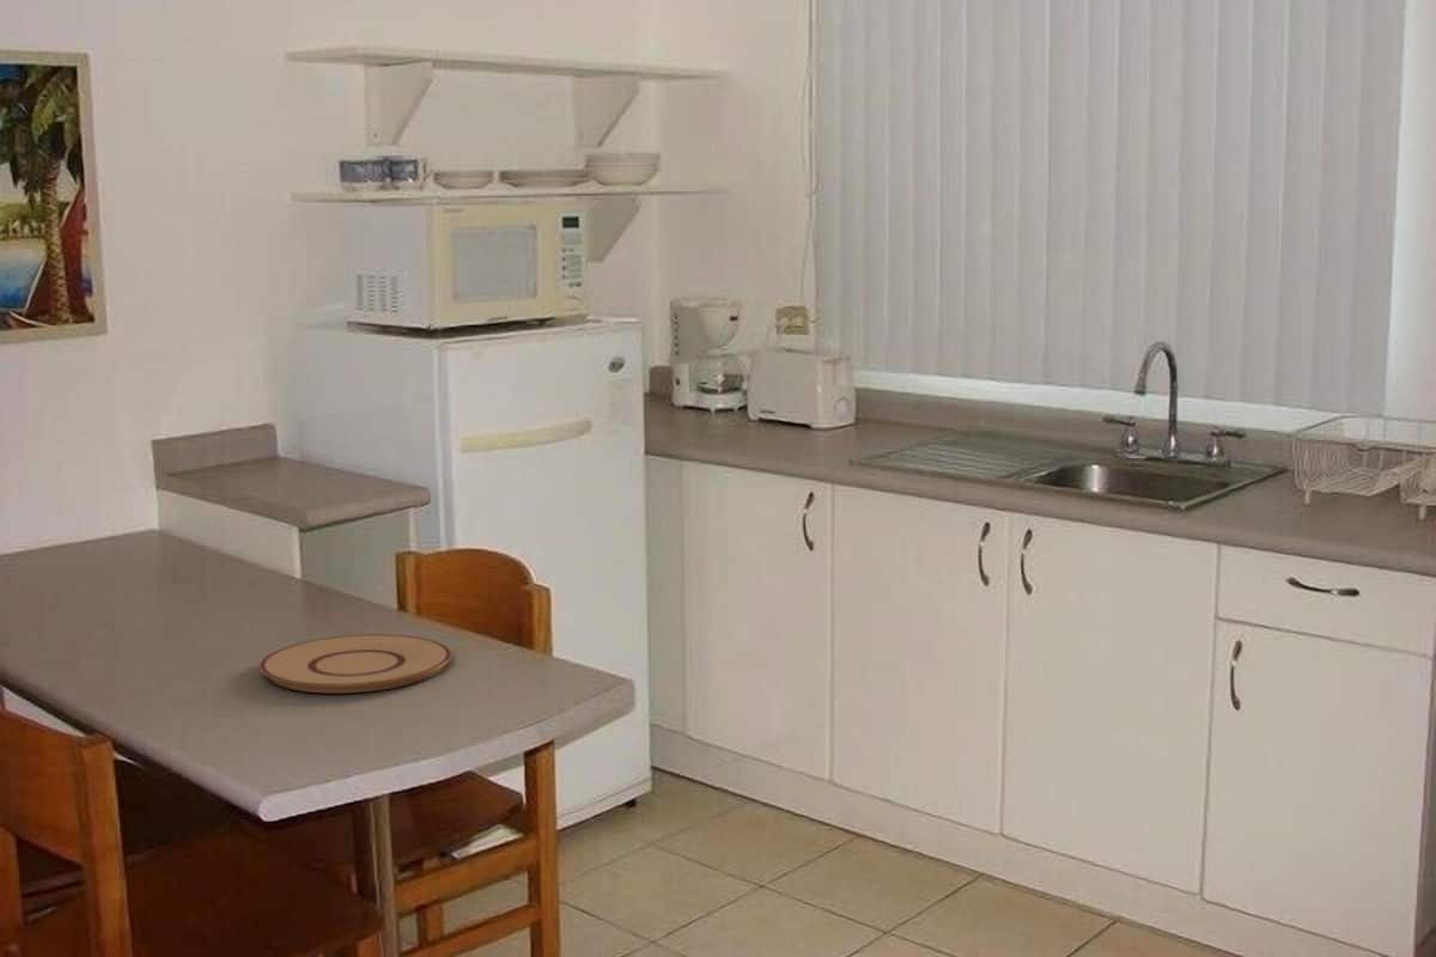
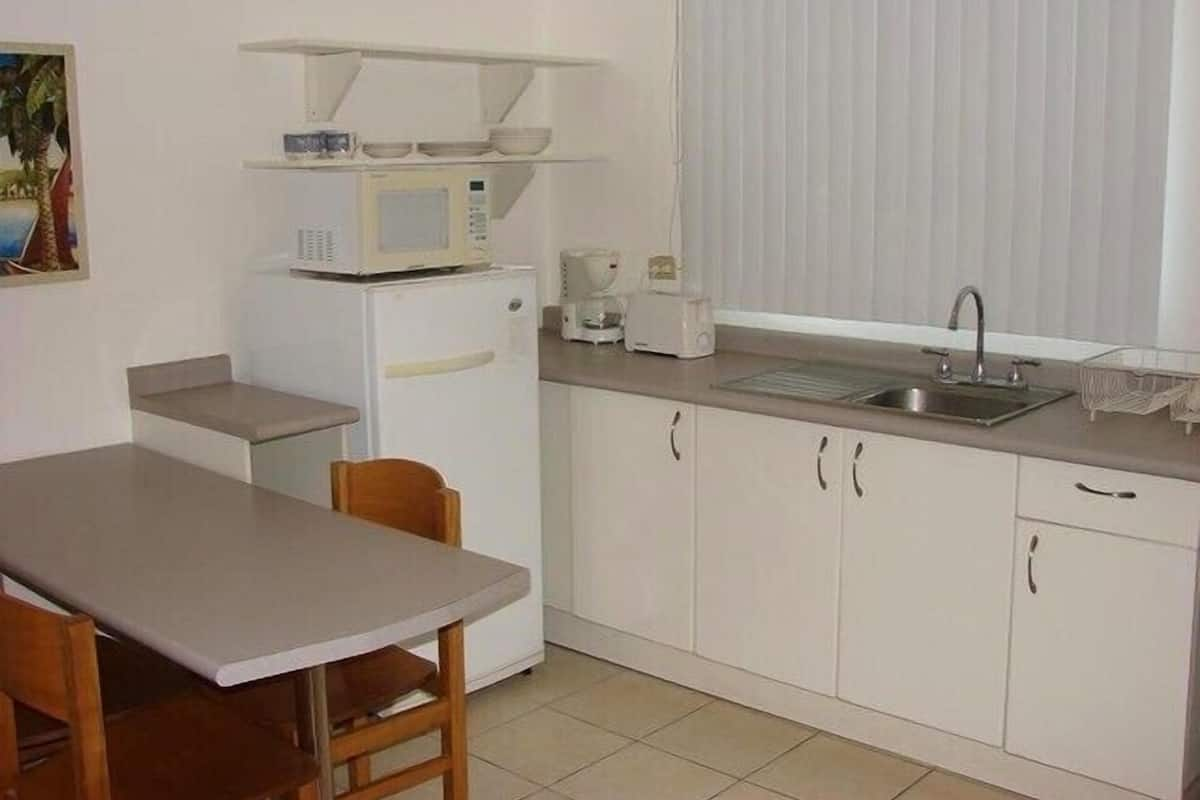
- plate [258,633,452,694]
